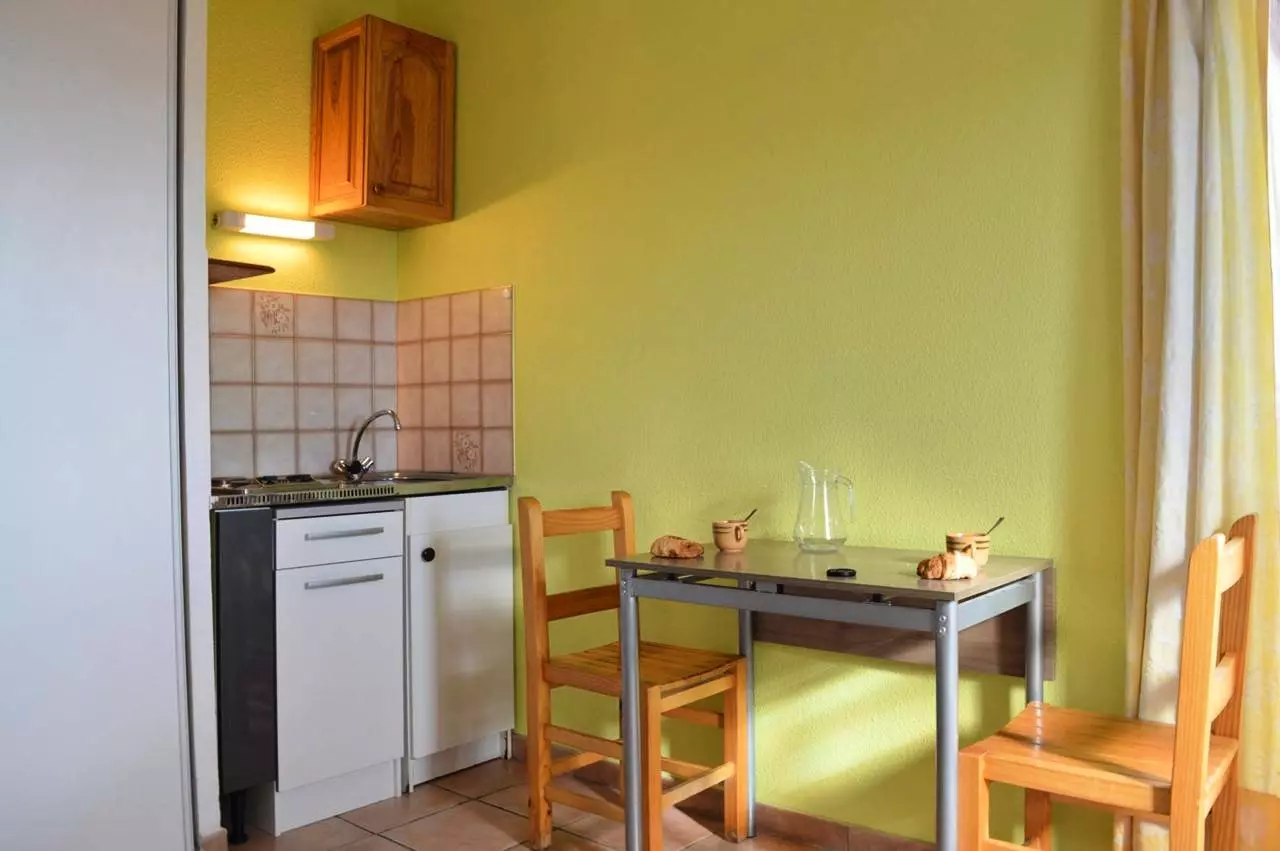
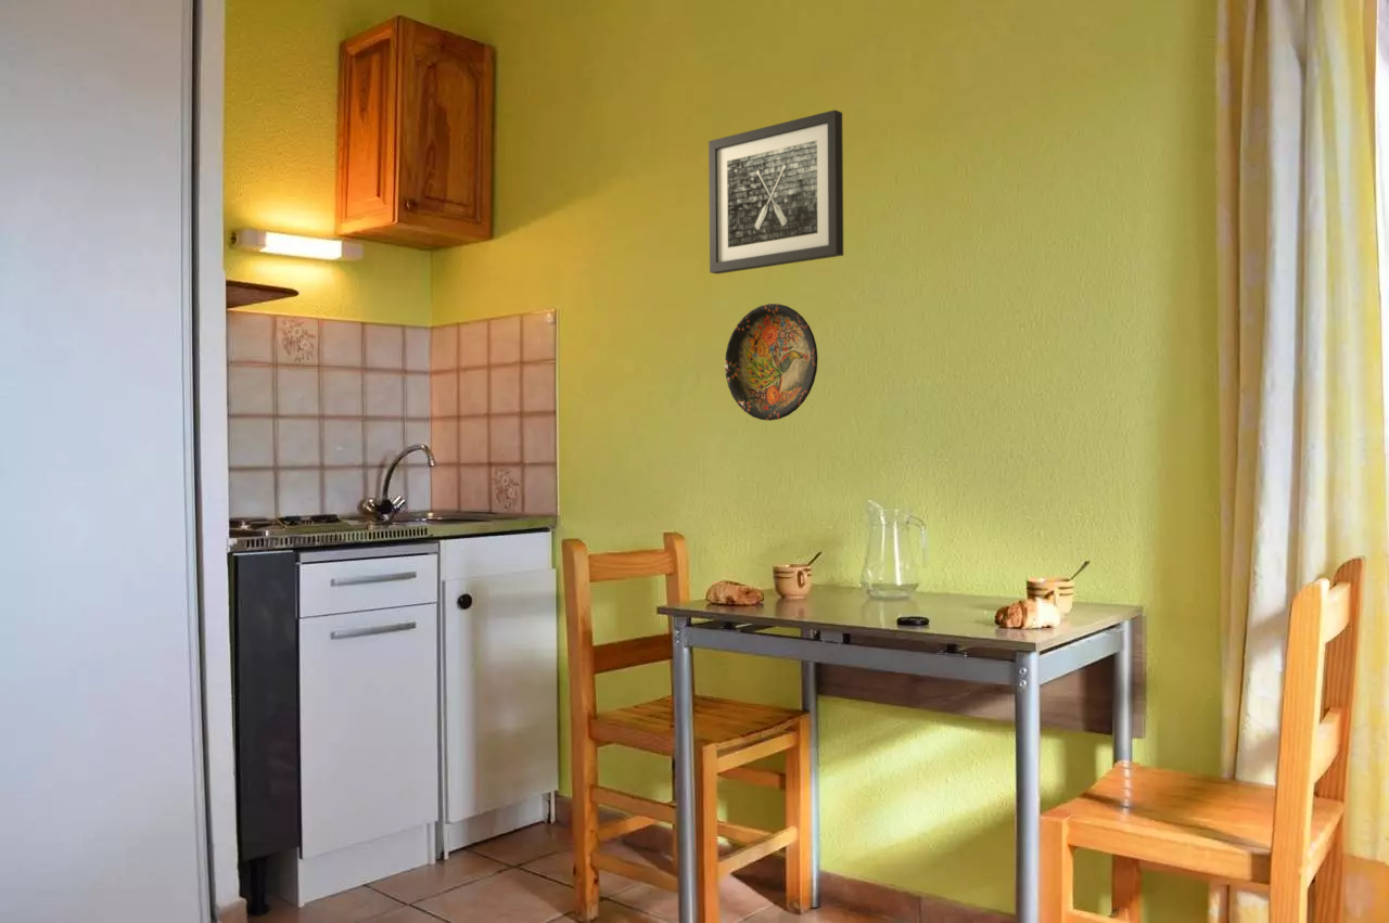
+ wall art [708,108,844,275]
+ decorative plate [724,303,818,422]
